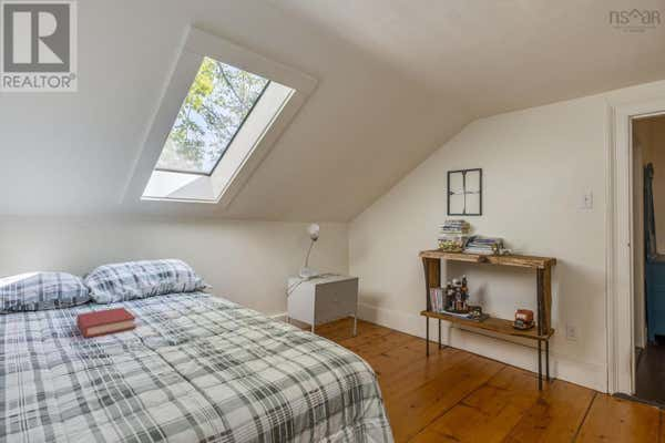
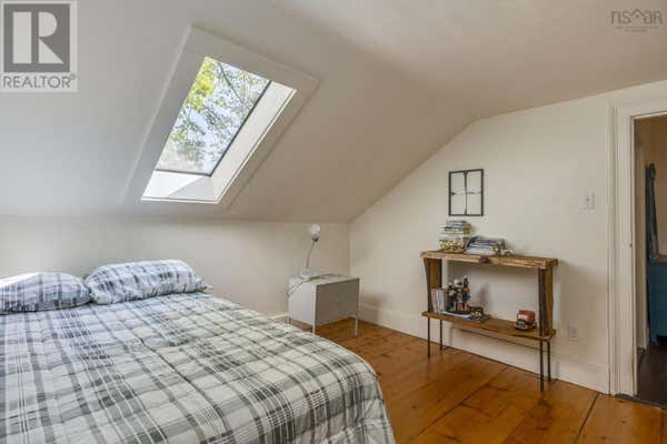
- hardback book [76,307,136,339]
